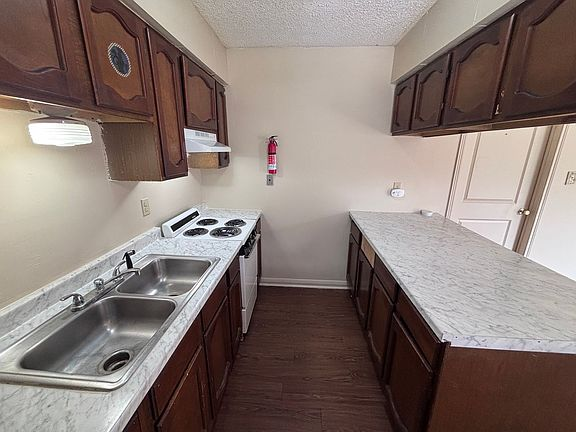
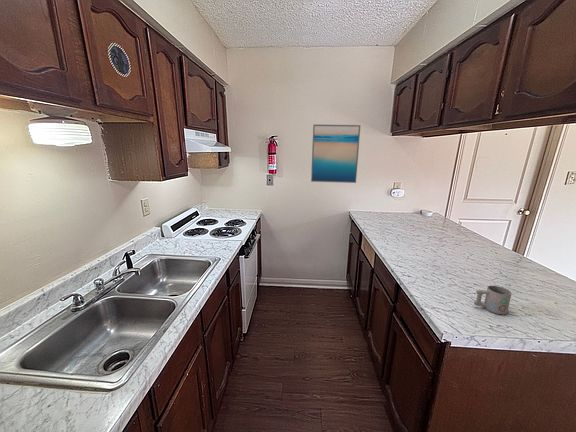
+ mug [473,285,513,316]
+ wall art [310,123,362,184]
